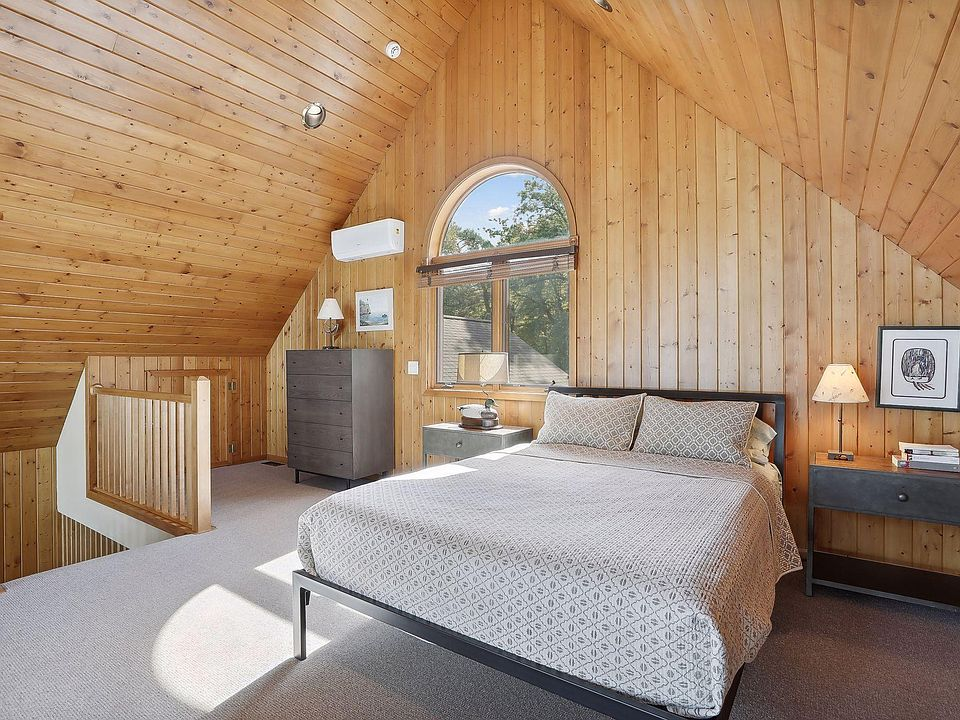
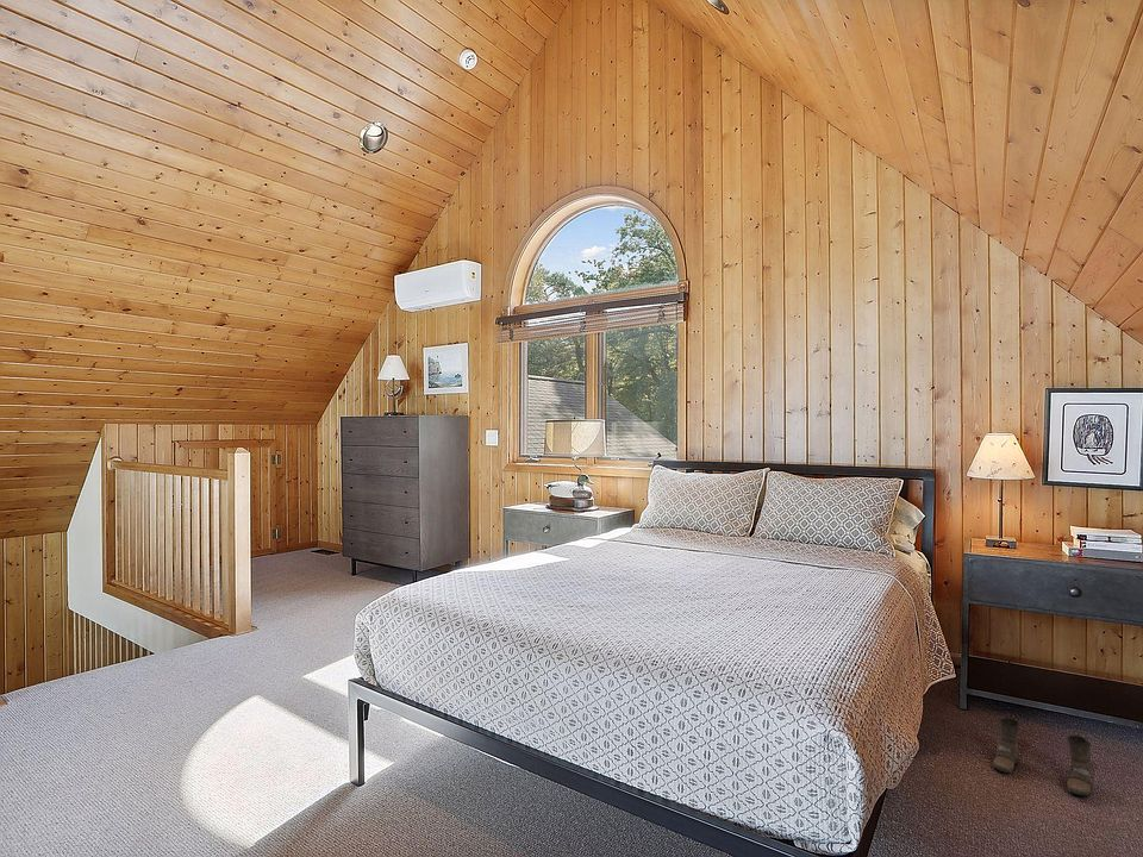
+ boots [992,717,1092,797]
